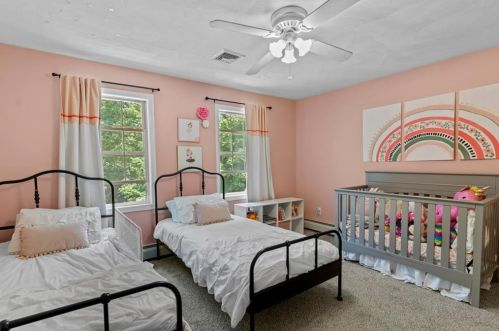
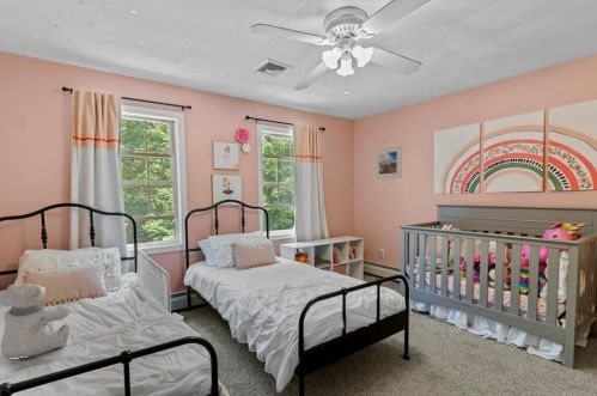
+ teddy bear [0,282,72,359]
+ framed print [374,145,403,181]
